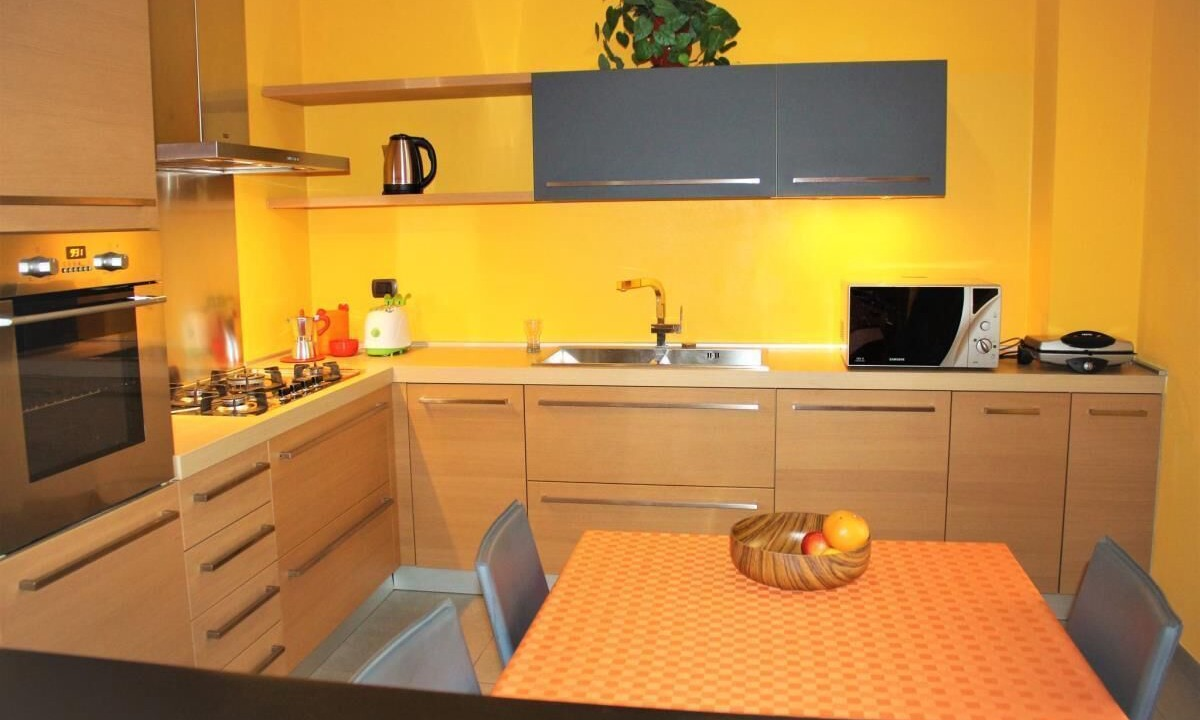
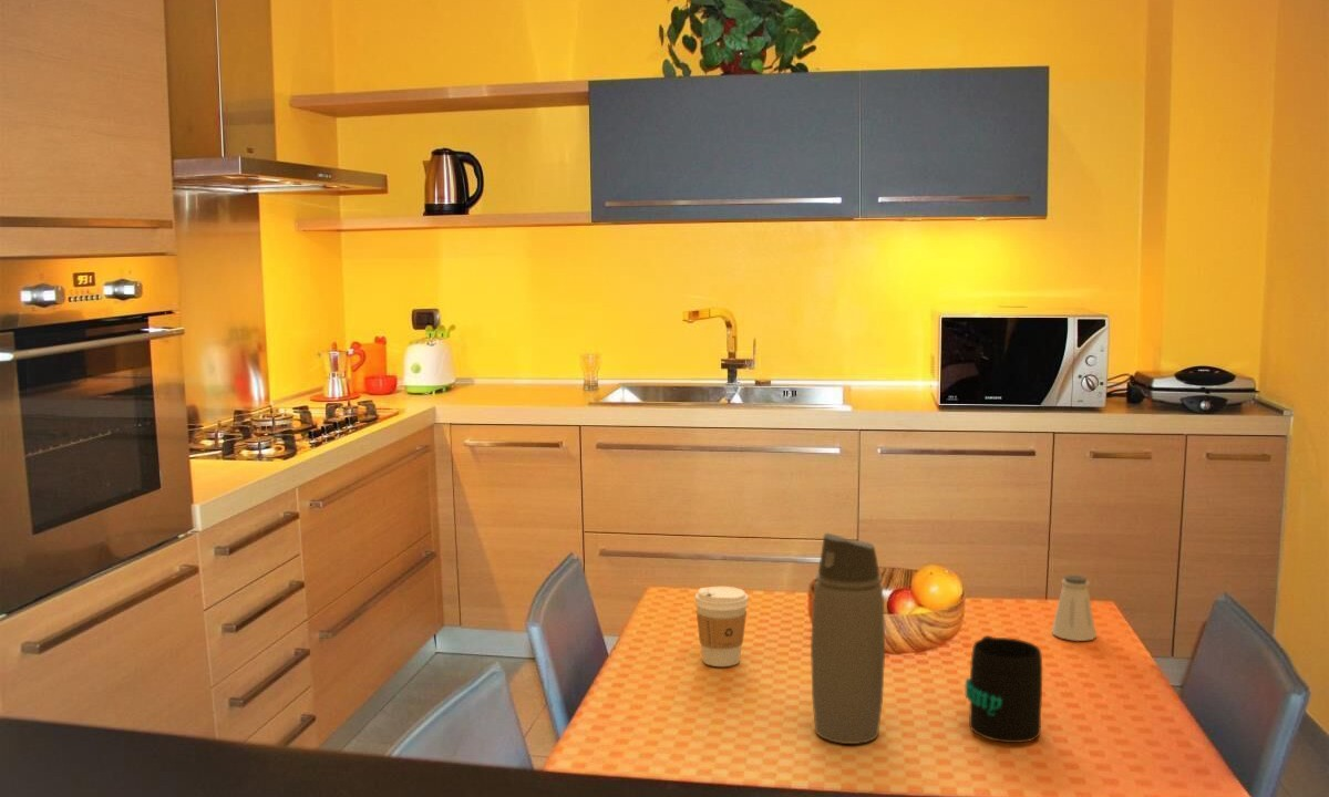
+ mug [965,634,1043,744]
+ saltshaker [1051,573,1098,642]
+ coffee cup [693,586,750,667]
+ water bottle [810,531,886,745]
